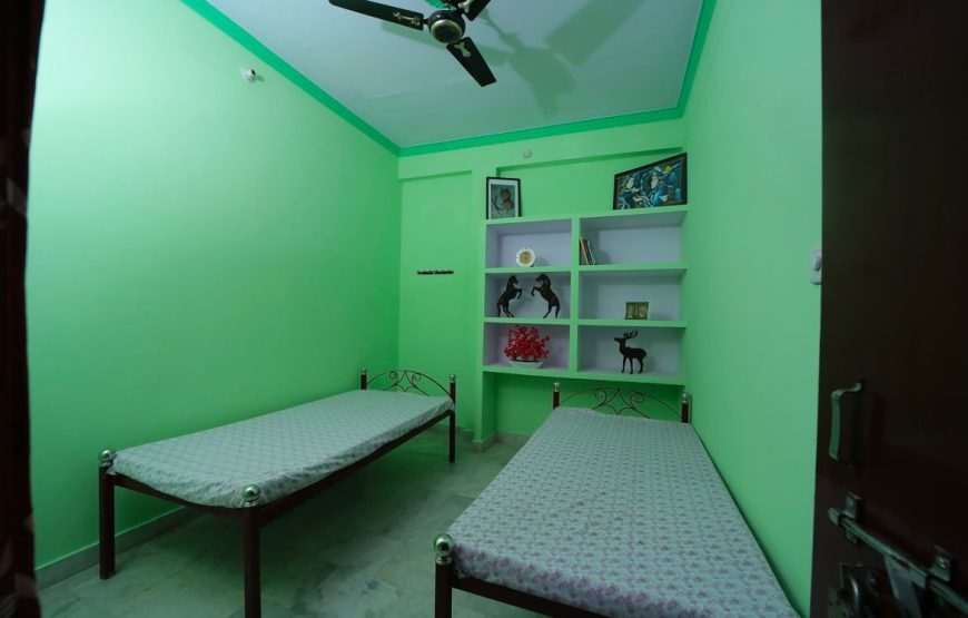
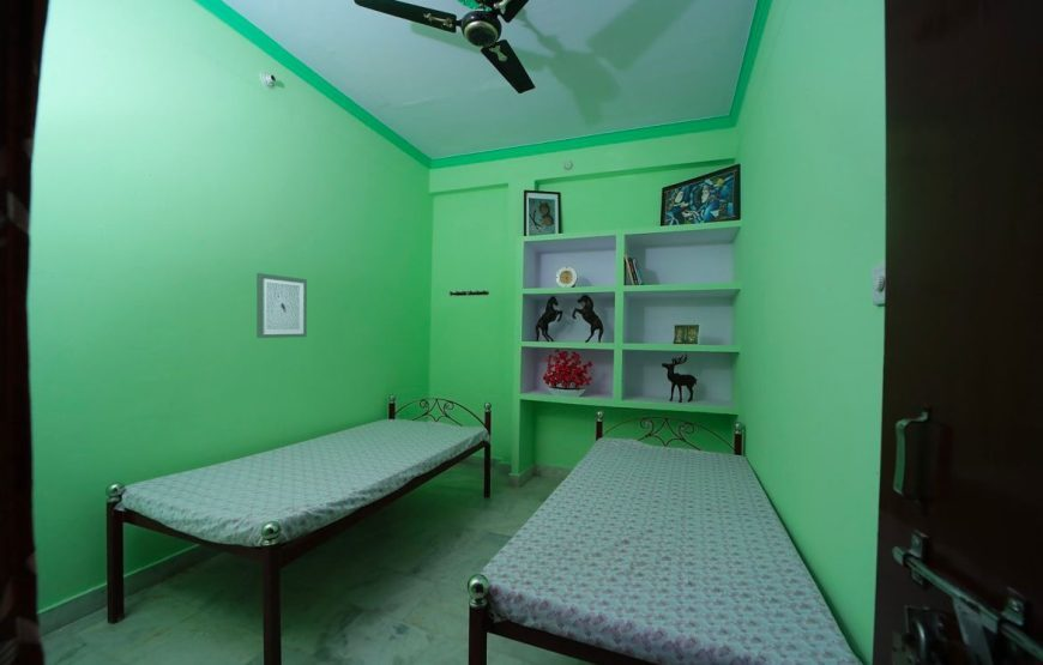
+ wall art [255,272,308,339]
